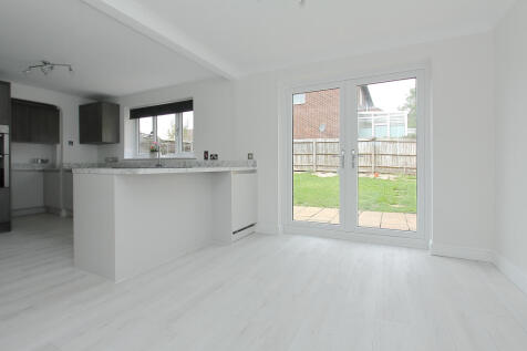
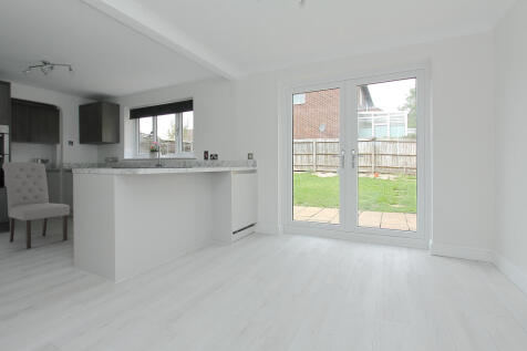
+ chair [1,161,71,249]
